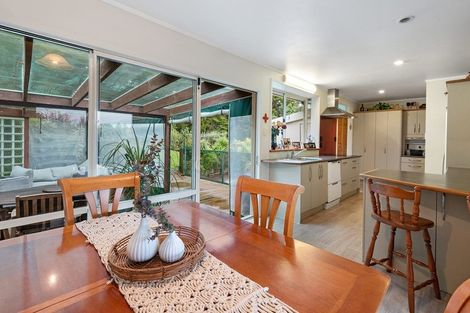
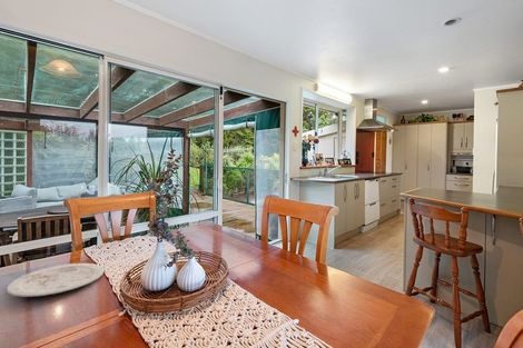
+ plate [6,262,105,298]
